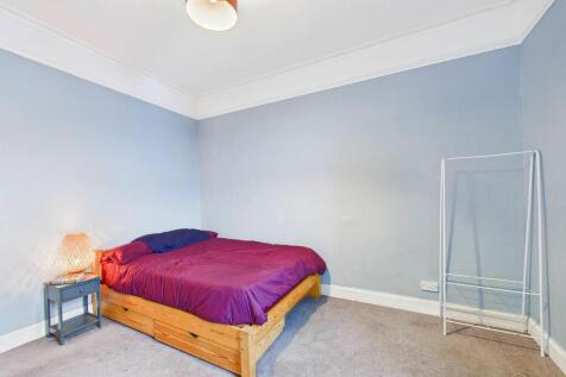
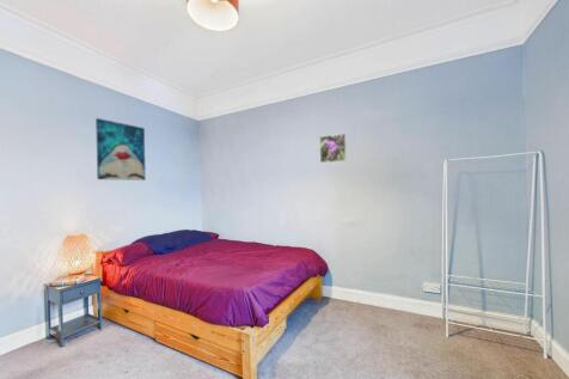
+ wall art [94,117,147,182]
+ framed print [318,133,348,164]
